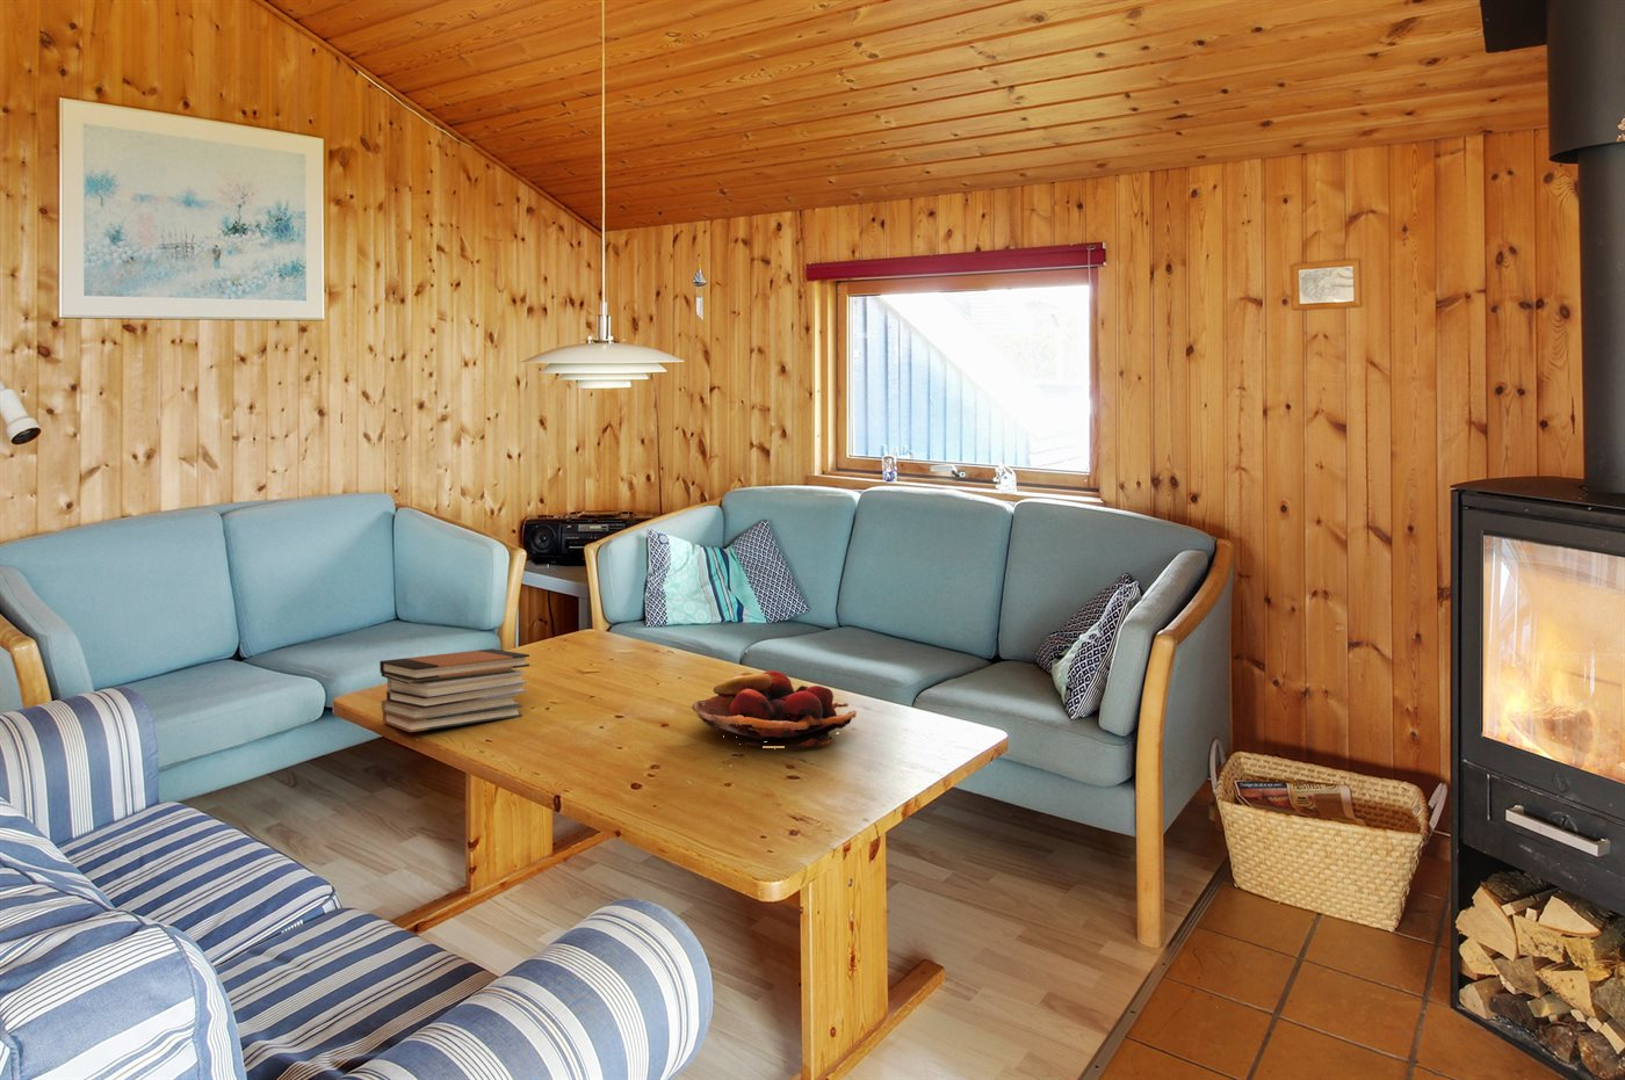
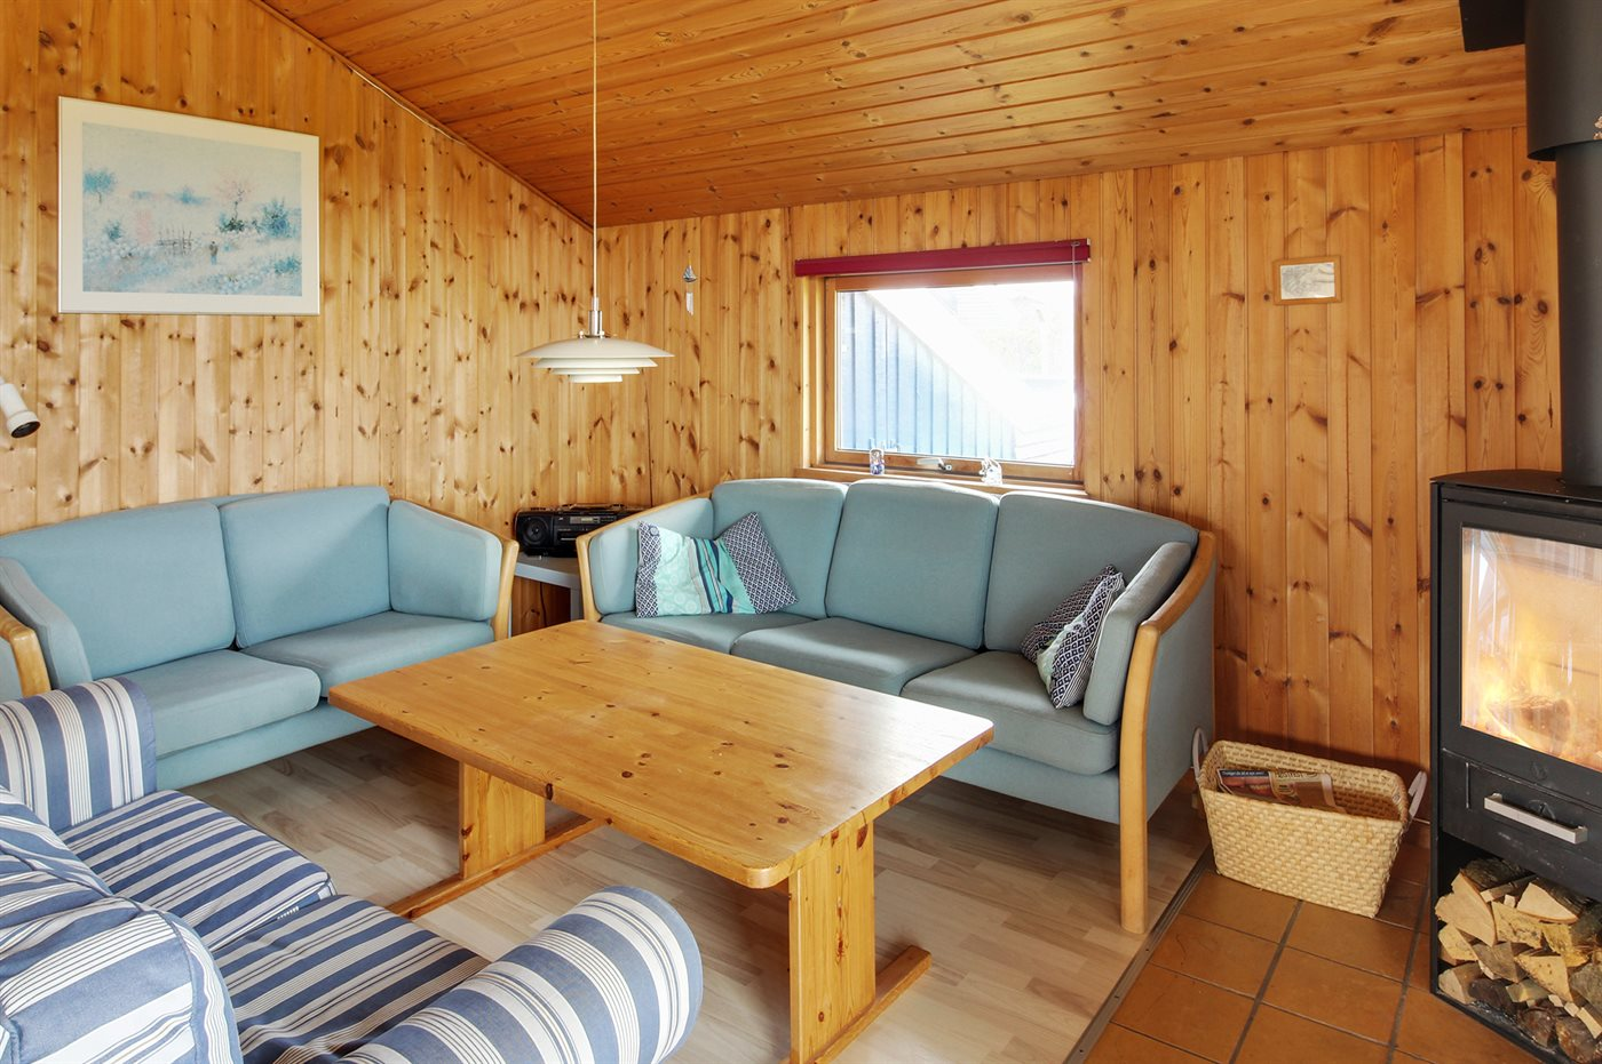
- book stack [379,647,530,733]
- fruit basket [691,669,858,749]
